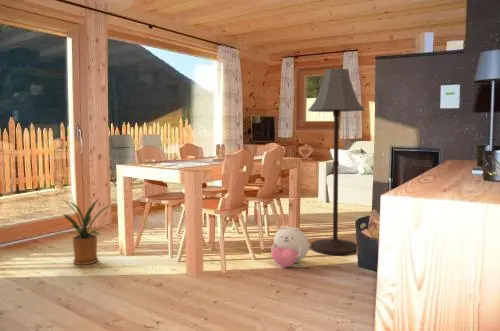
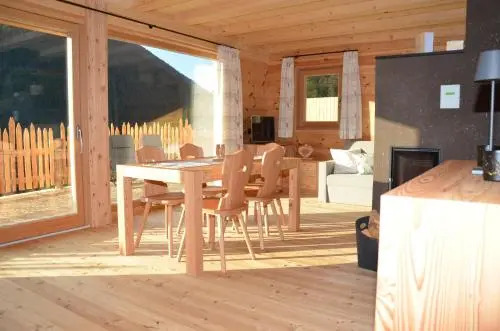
- floor lamp [307,67,365,256]
- house plant [54,198,118,266]
- plush toy [270,225,310,268]
